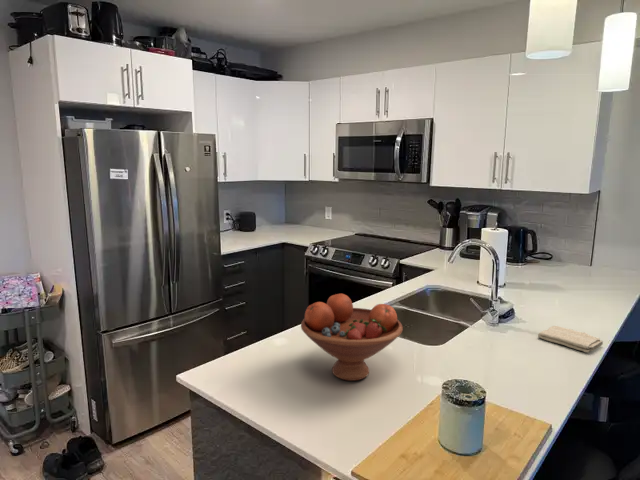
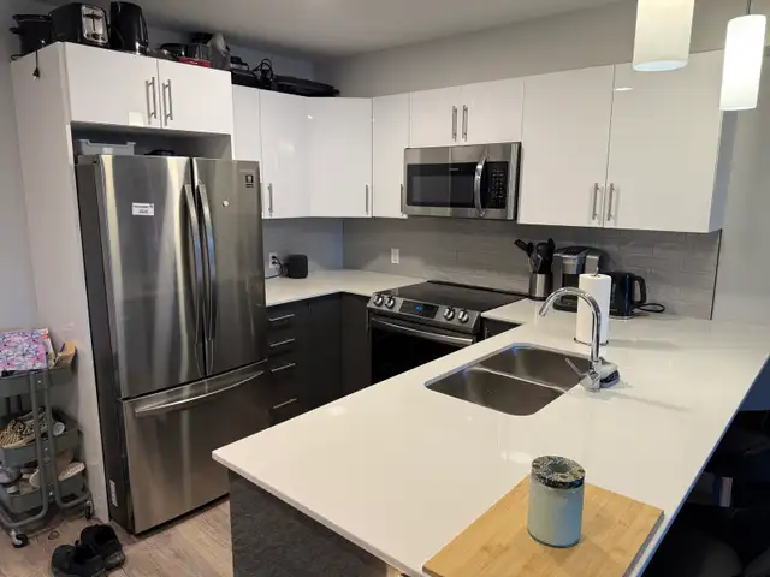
- washcloth [537,325,604,354]
- fruit bowl [300,293,404,382]
